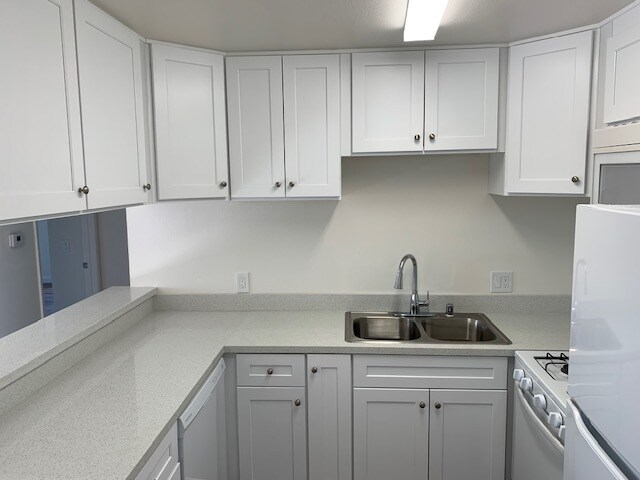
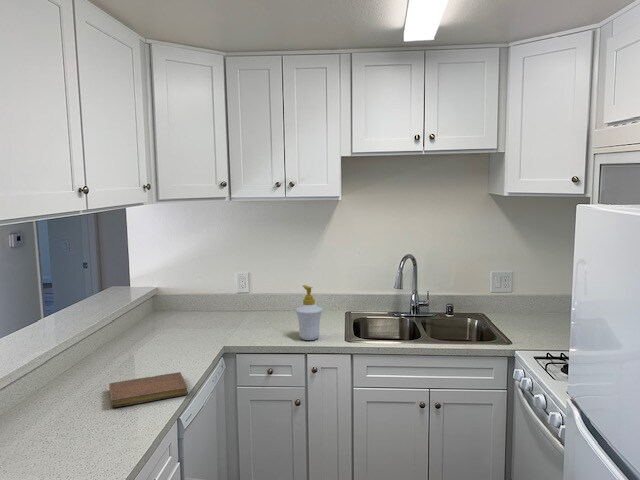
+ soap bottle [295,284,323,341]
+ notebook [108,371,189,408]
